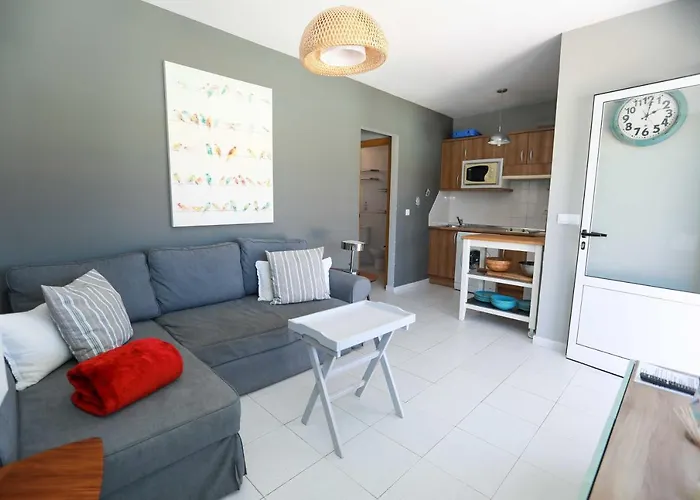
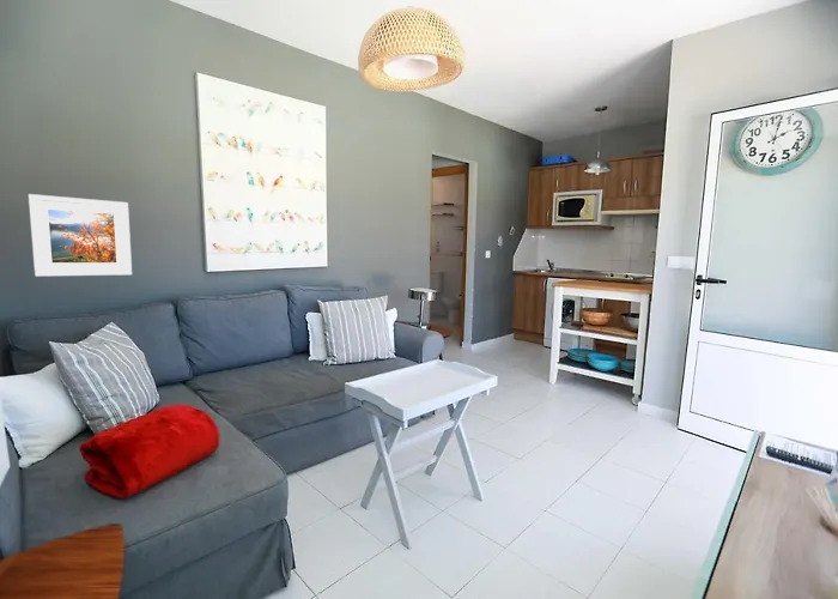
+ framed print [28,193,133,278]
